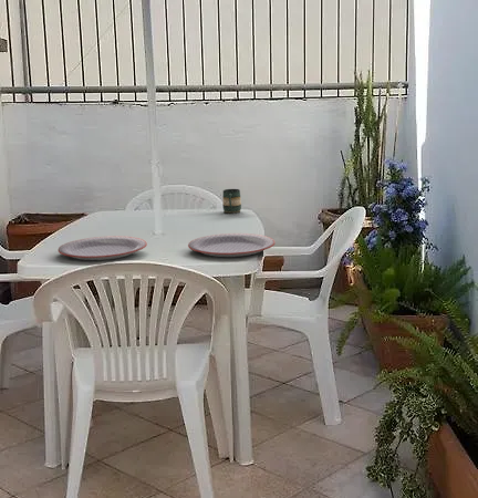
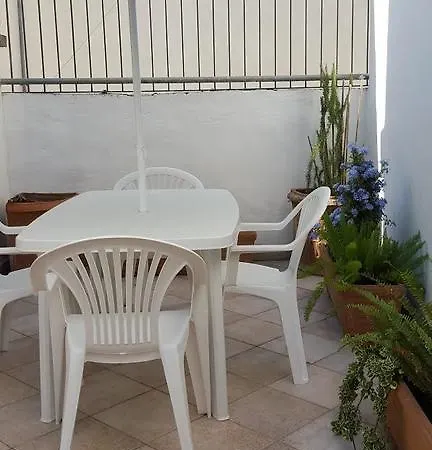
- mug [221,188,242,214]
- plate [58,235,148,261]
- plate [187,232,276,258]
